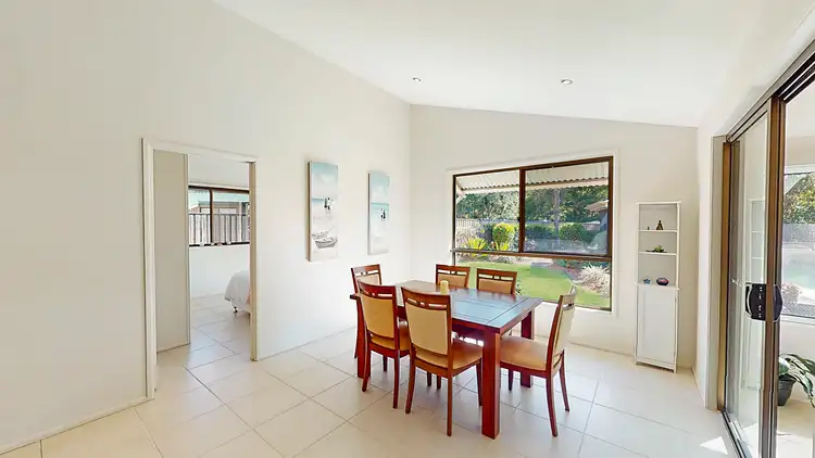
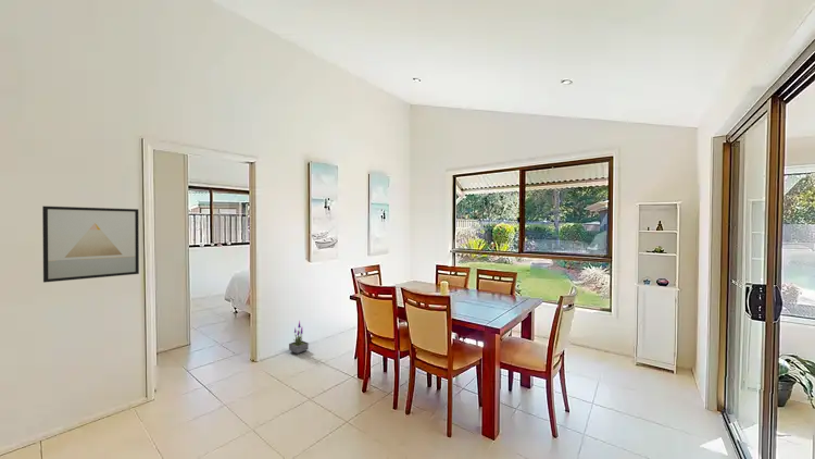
+ potted plant [288,320,310,355]
+ wall art [41,206,140,284]
